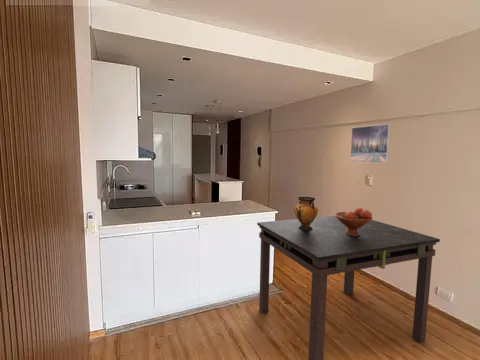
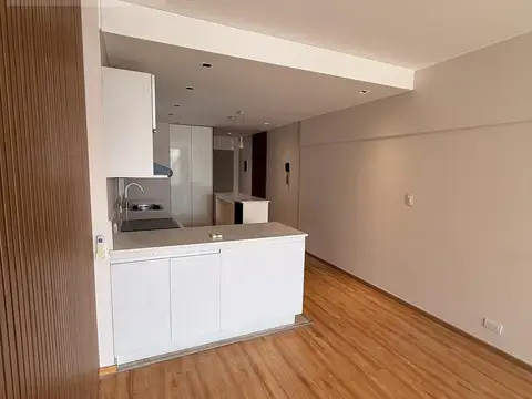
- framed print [349,123,392,164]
- dining table [256,215,441,360]
- vase [293,196,319,230]
- fruit bowl [334,207,374,236]
